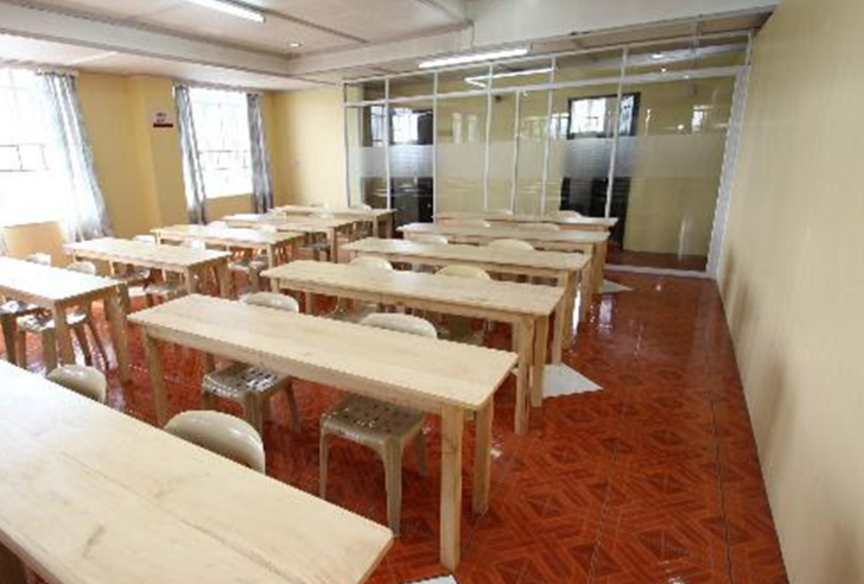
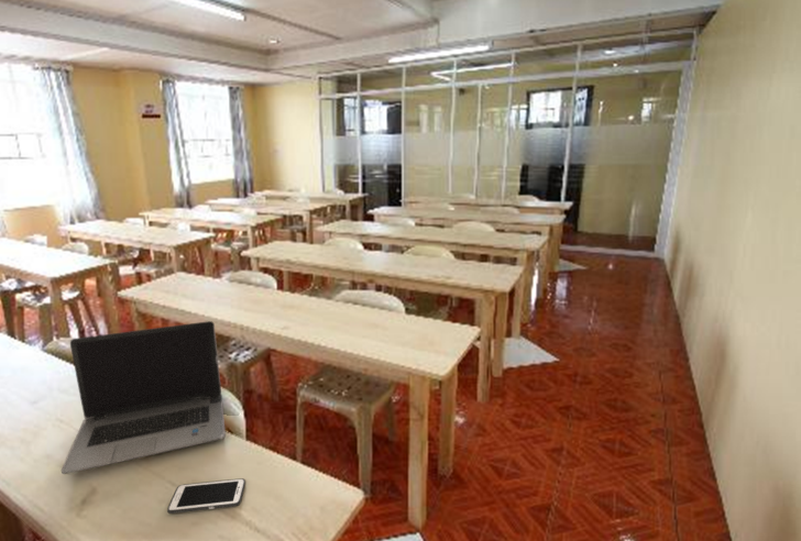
+ laptop computer [61,320,227,475]
+ cell phone [166,477,246,515]
